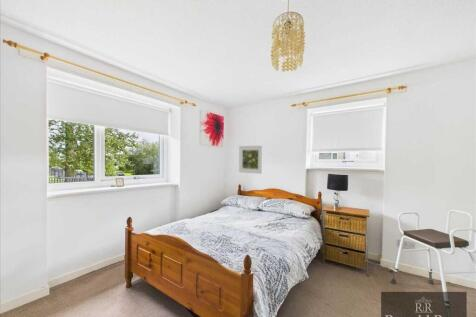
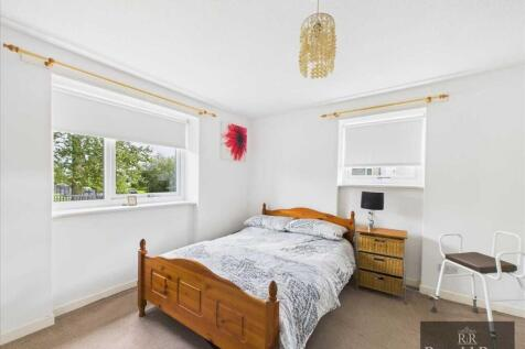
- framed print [238,145,264,175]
